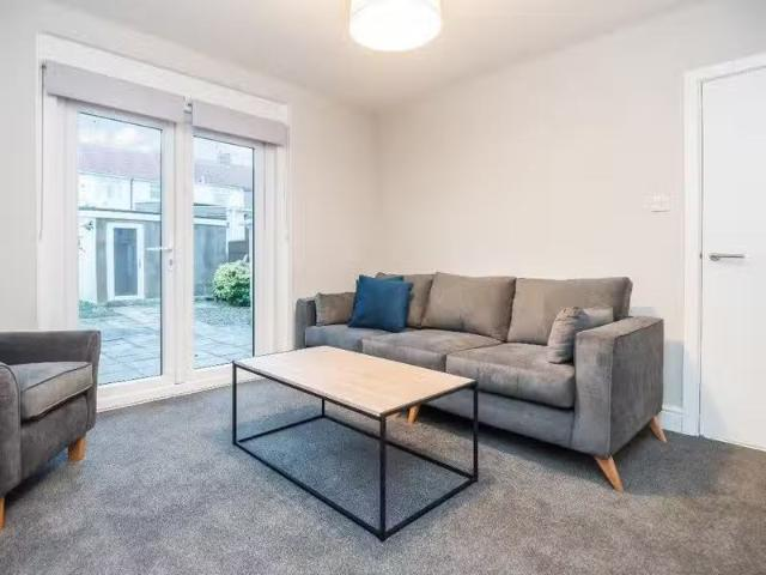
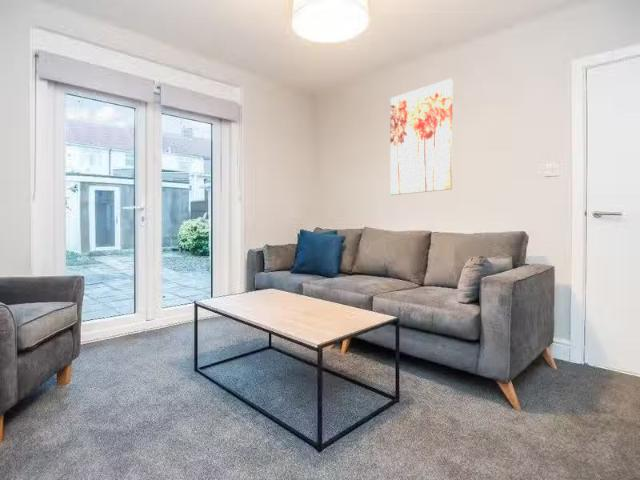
+ wall art [389,78,453,196]
